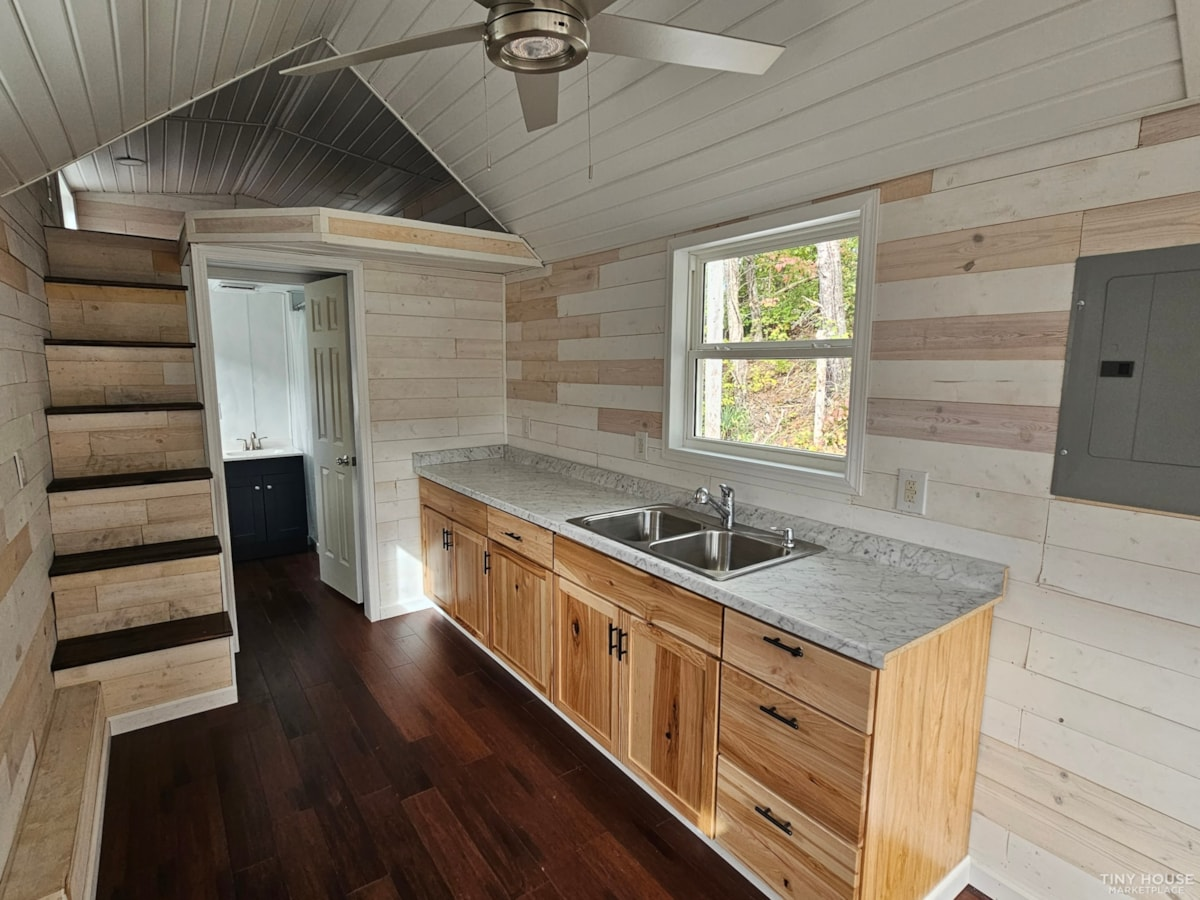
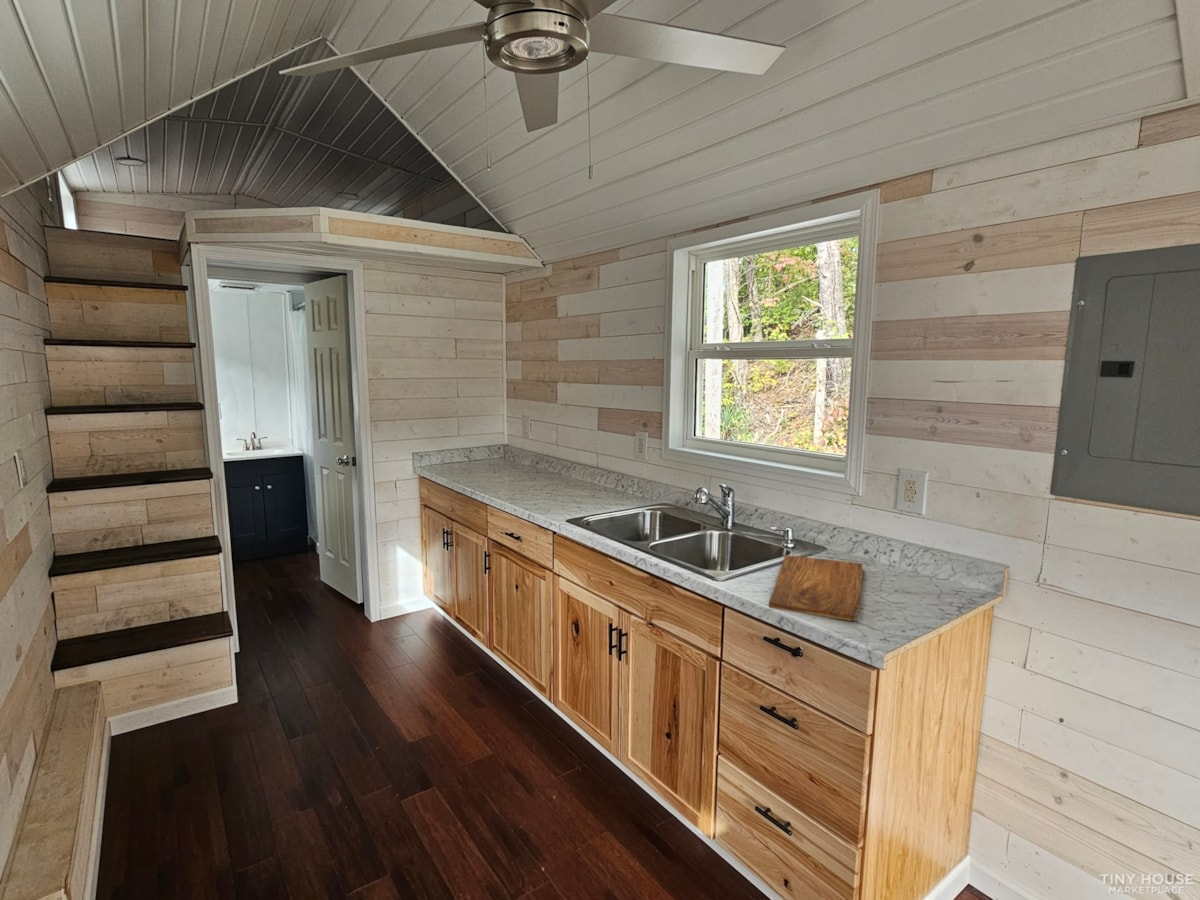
+ cutting board [768,554,864,622]
